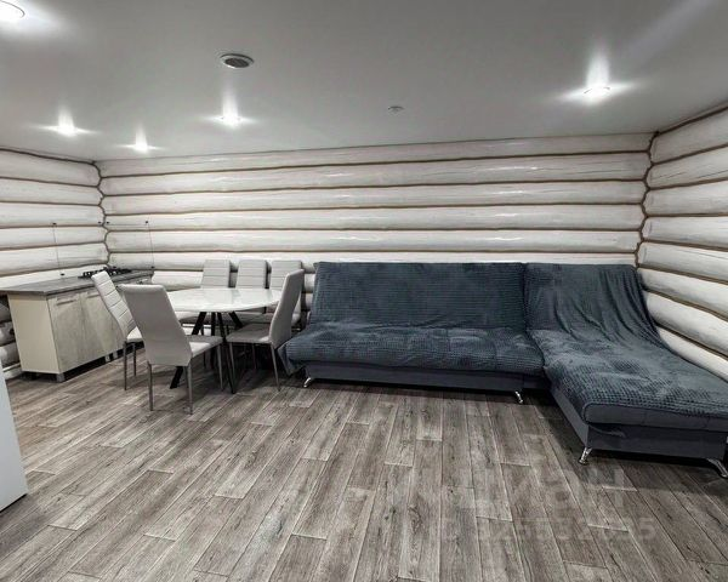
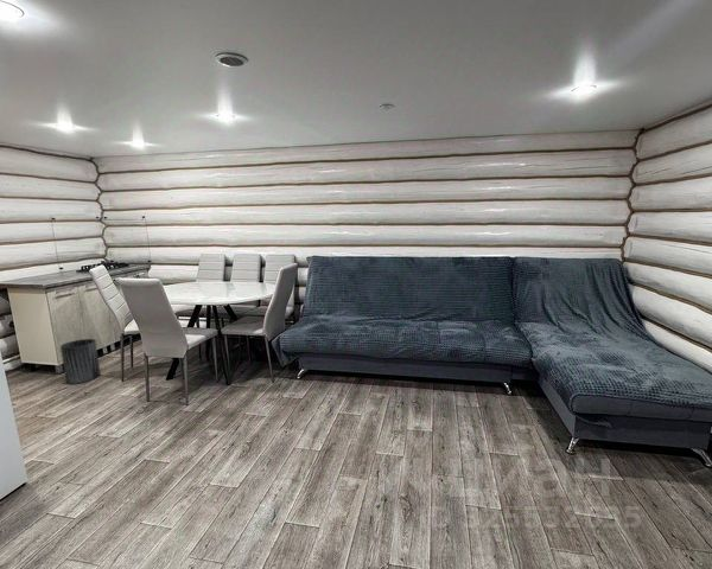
+ trash can [59,338,102,384]
